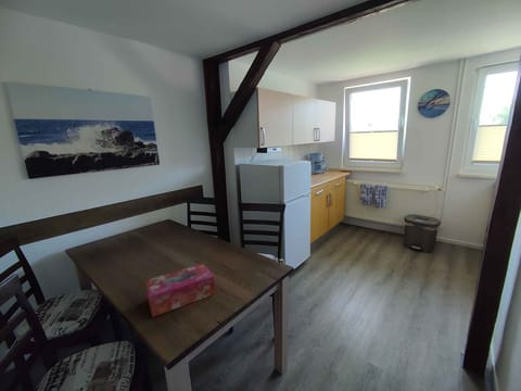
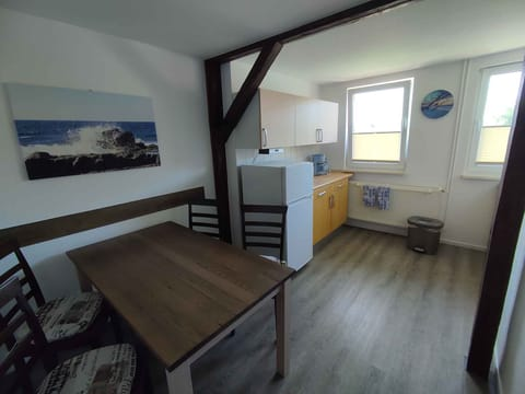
- tissue box [144,263,216,318]
